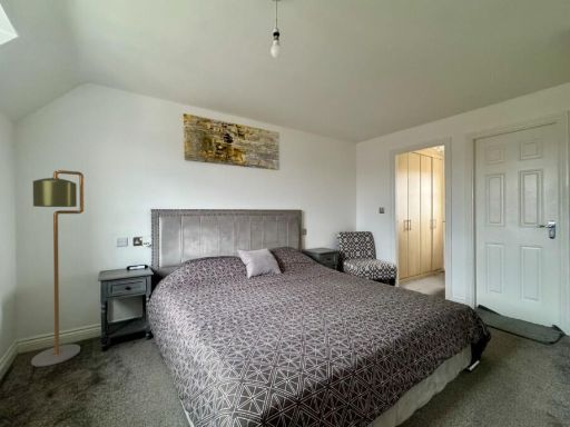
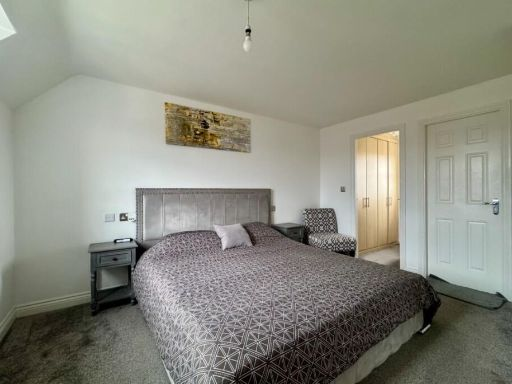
- floor lamp [30,169,85,368]
